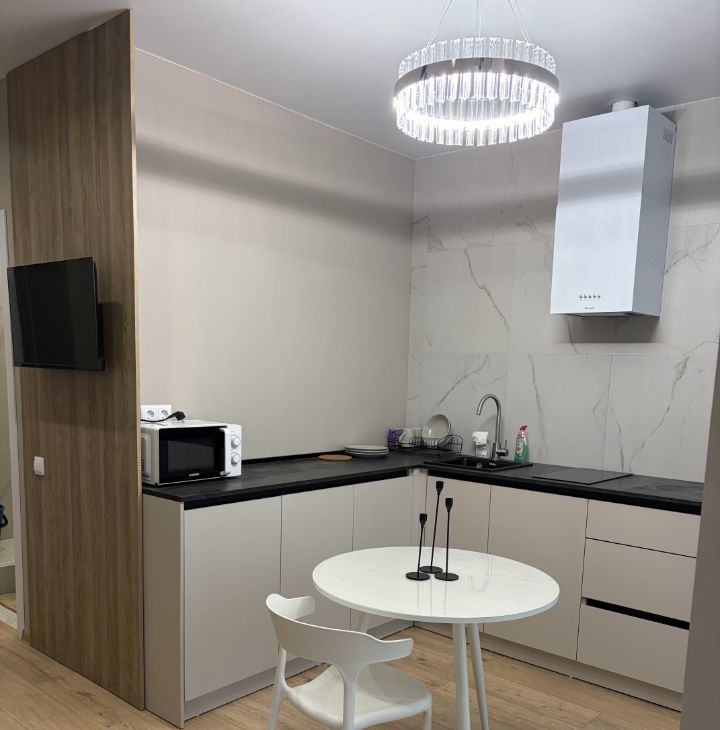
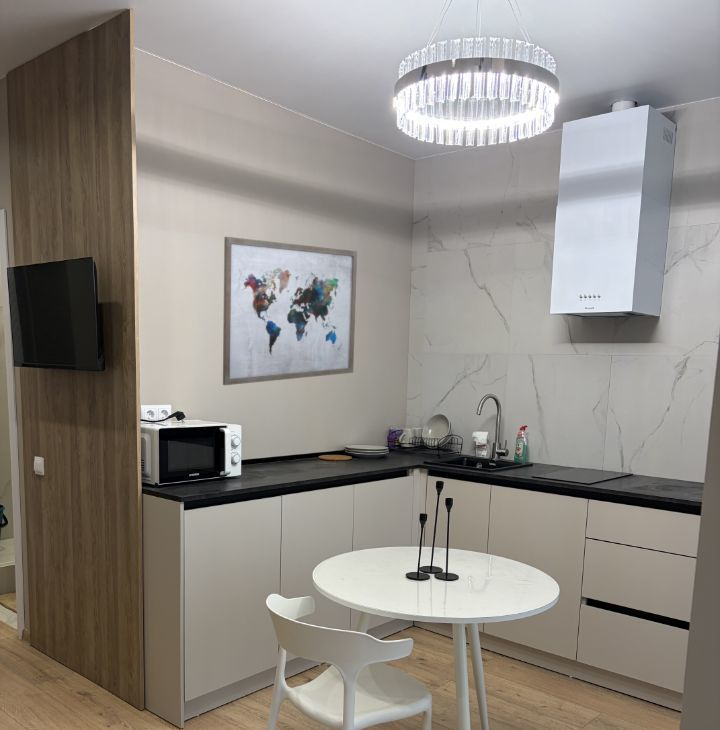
+ wall art [222,236,358,386]
